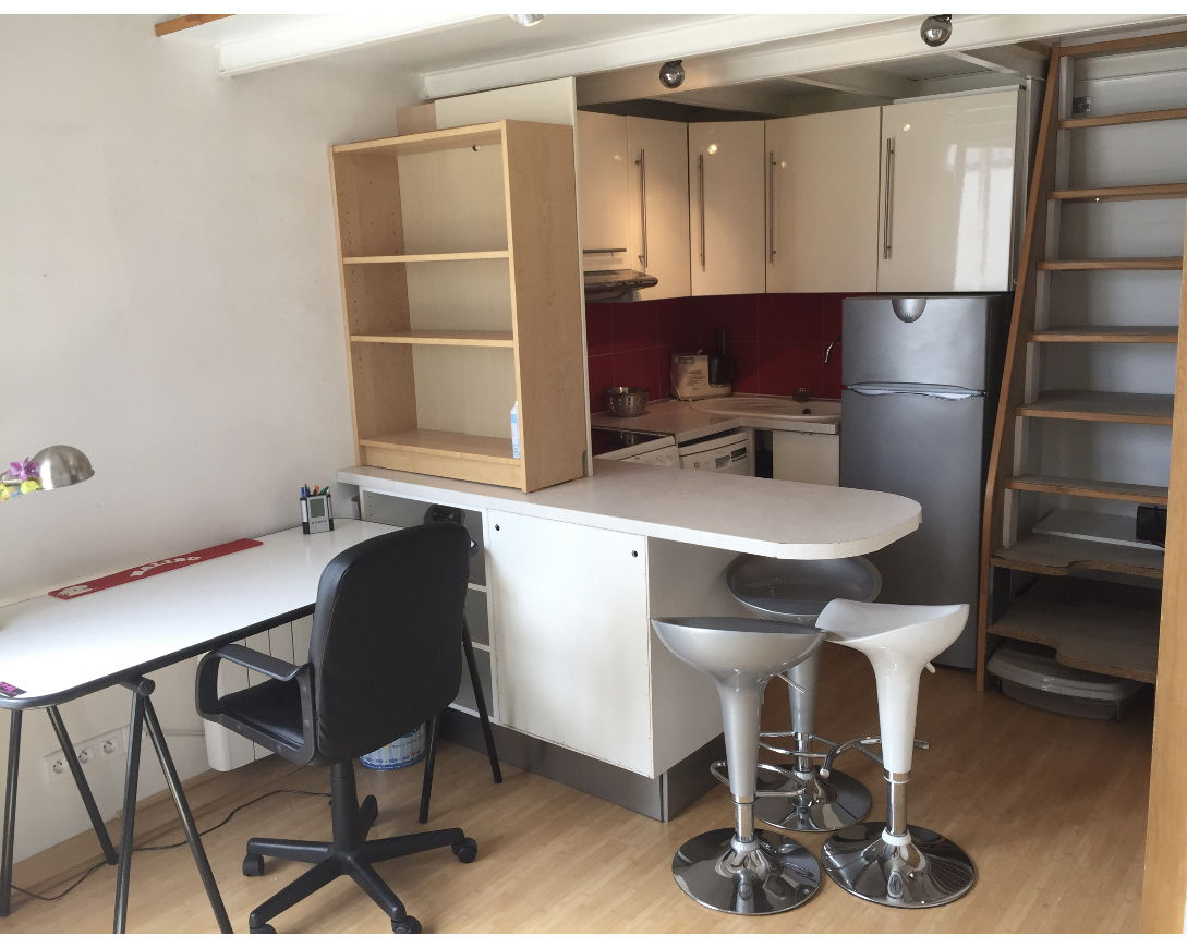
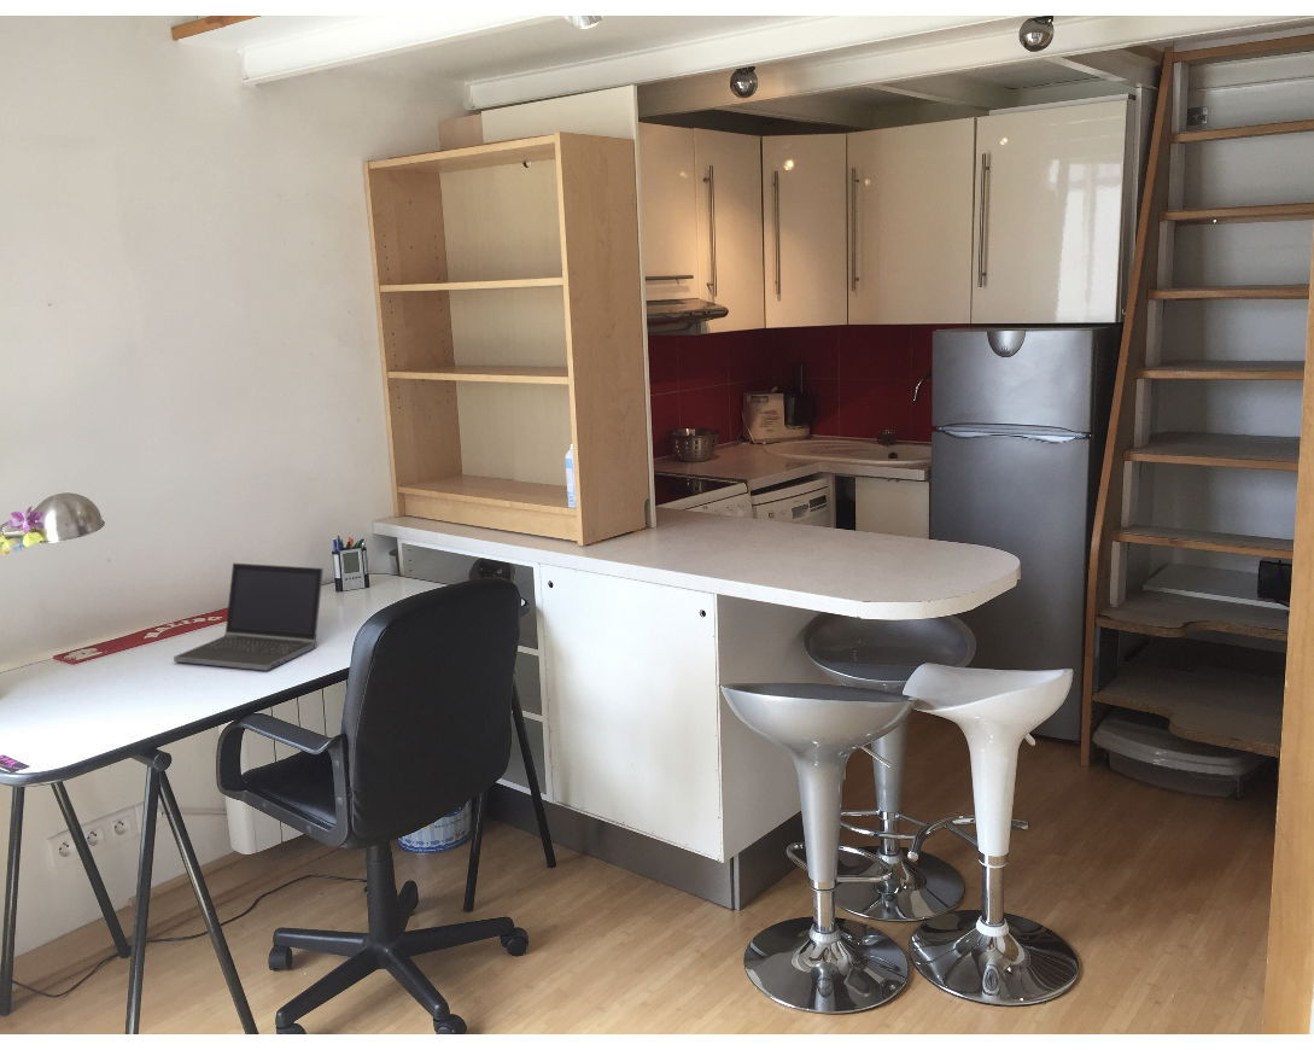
+ laptop computer [173,562,325,672]
